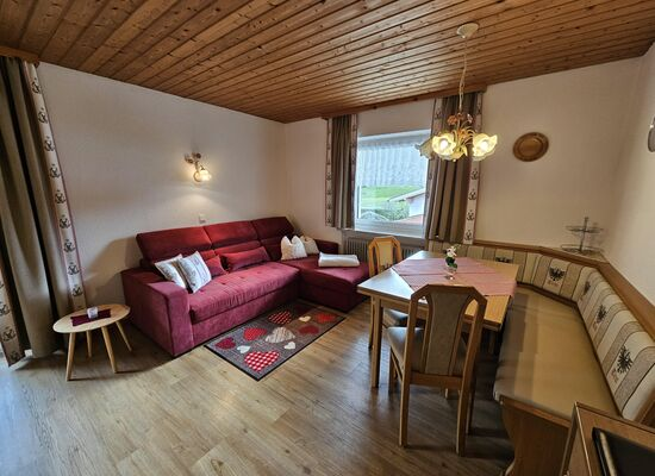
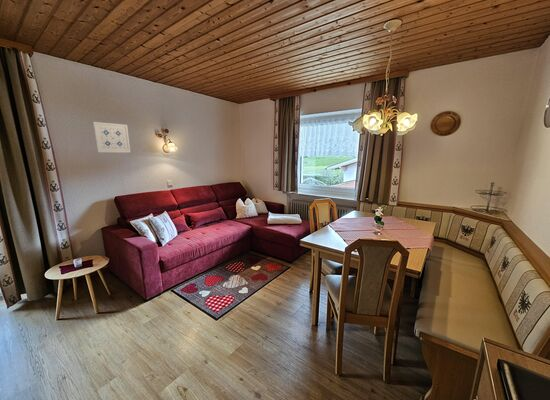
+ wall art [92,121,131,153]
